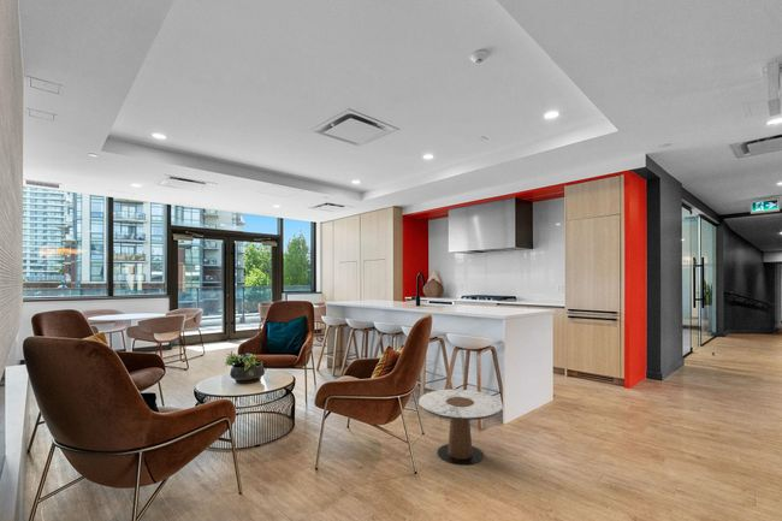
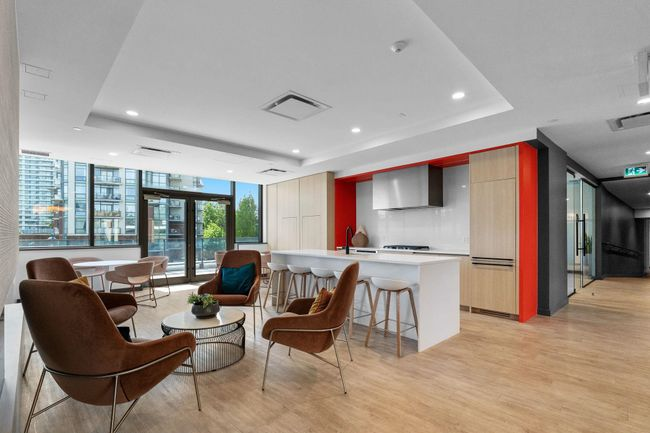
- side table [417,389,504,466]
